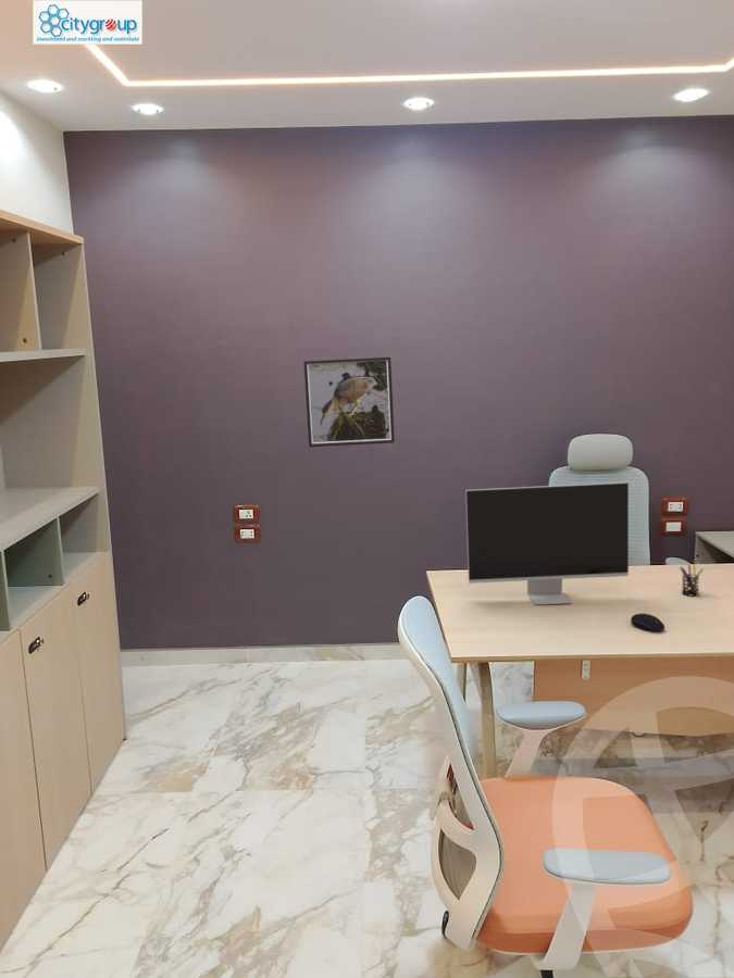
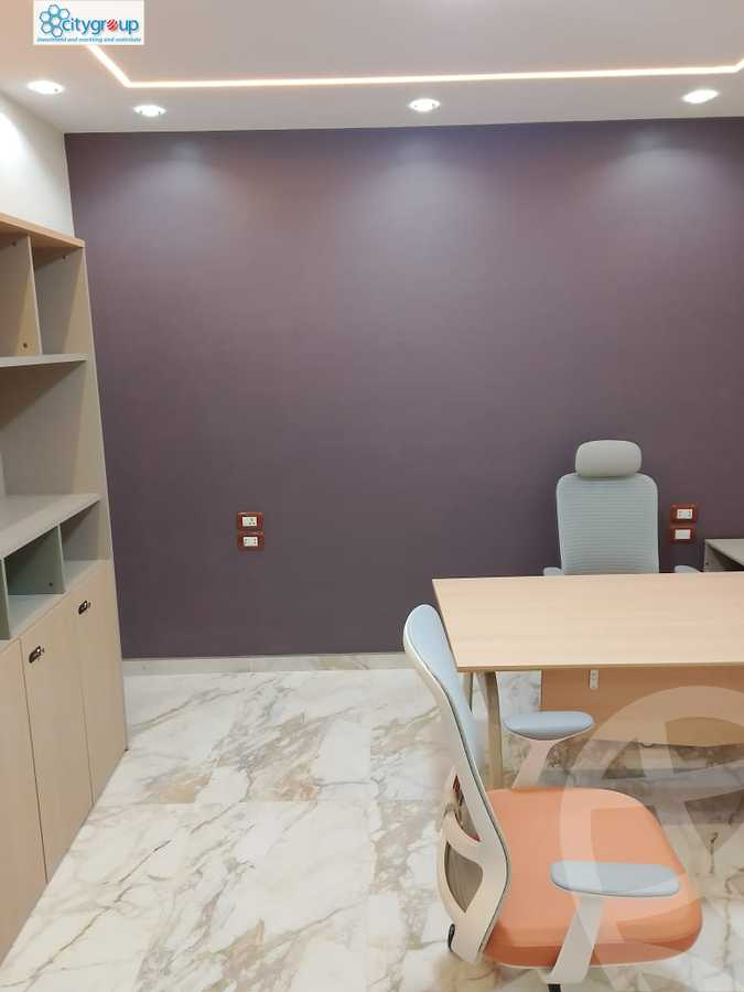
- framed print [303,356,396,448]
- pen holder [679,563,705,597]
- monitor [464,481,630,606]
- computer mouse [630,613,665,632]
